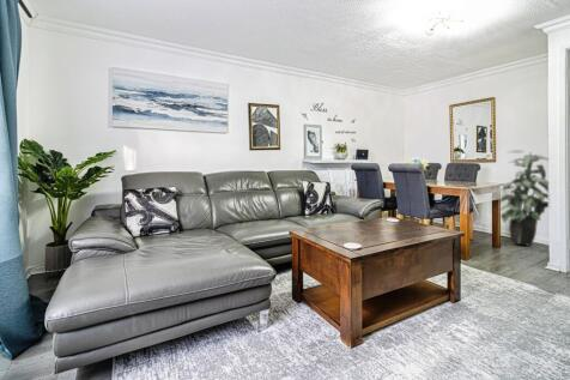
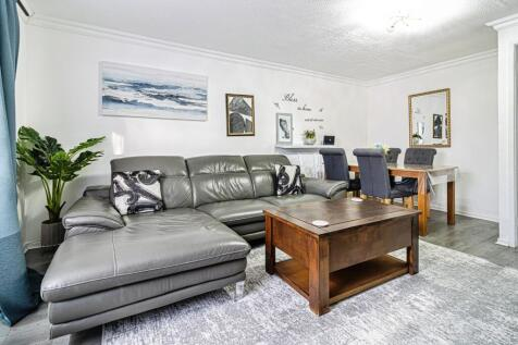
- indoor plant [499,149,550,247]
